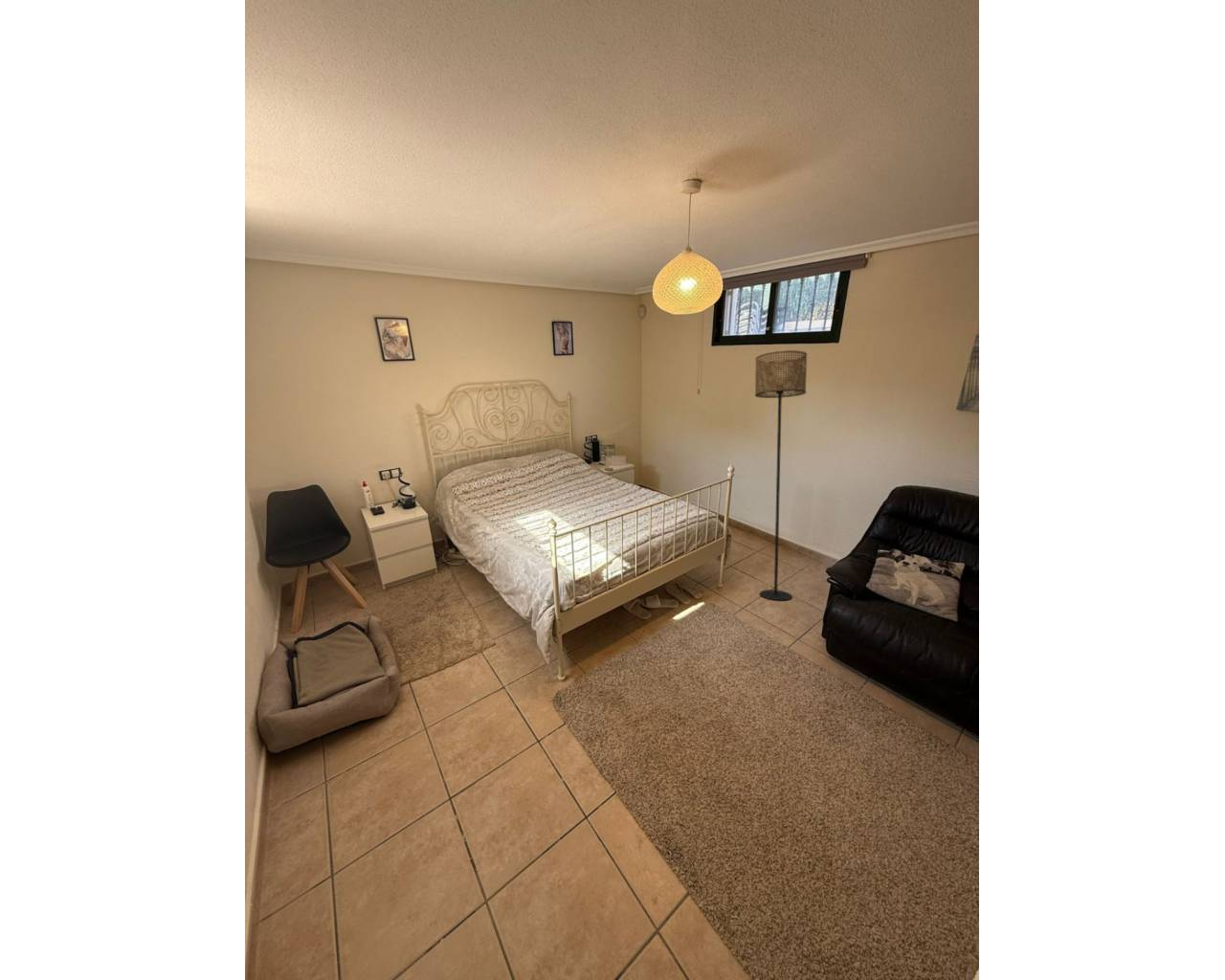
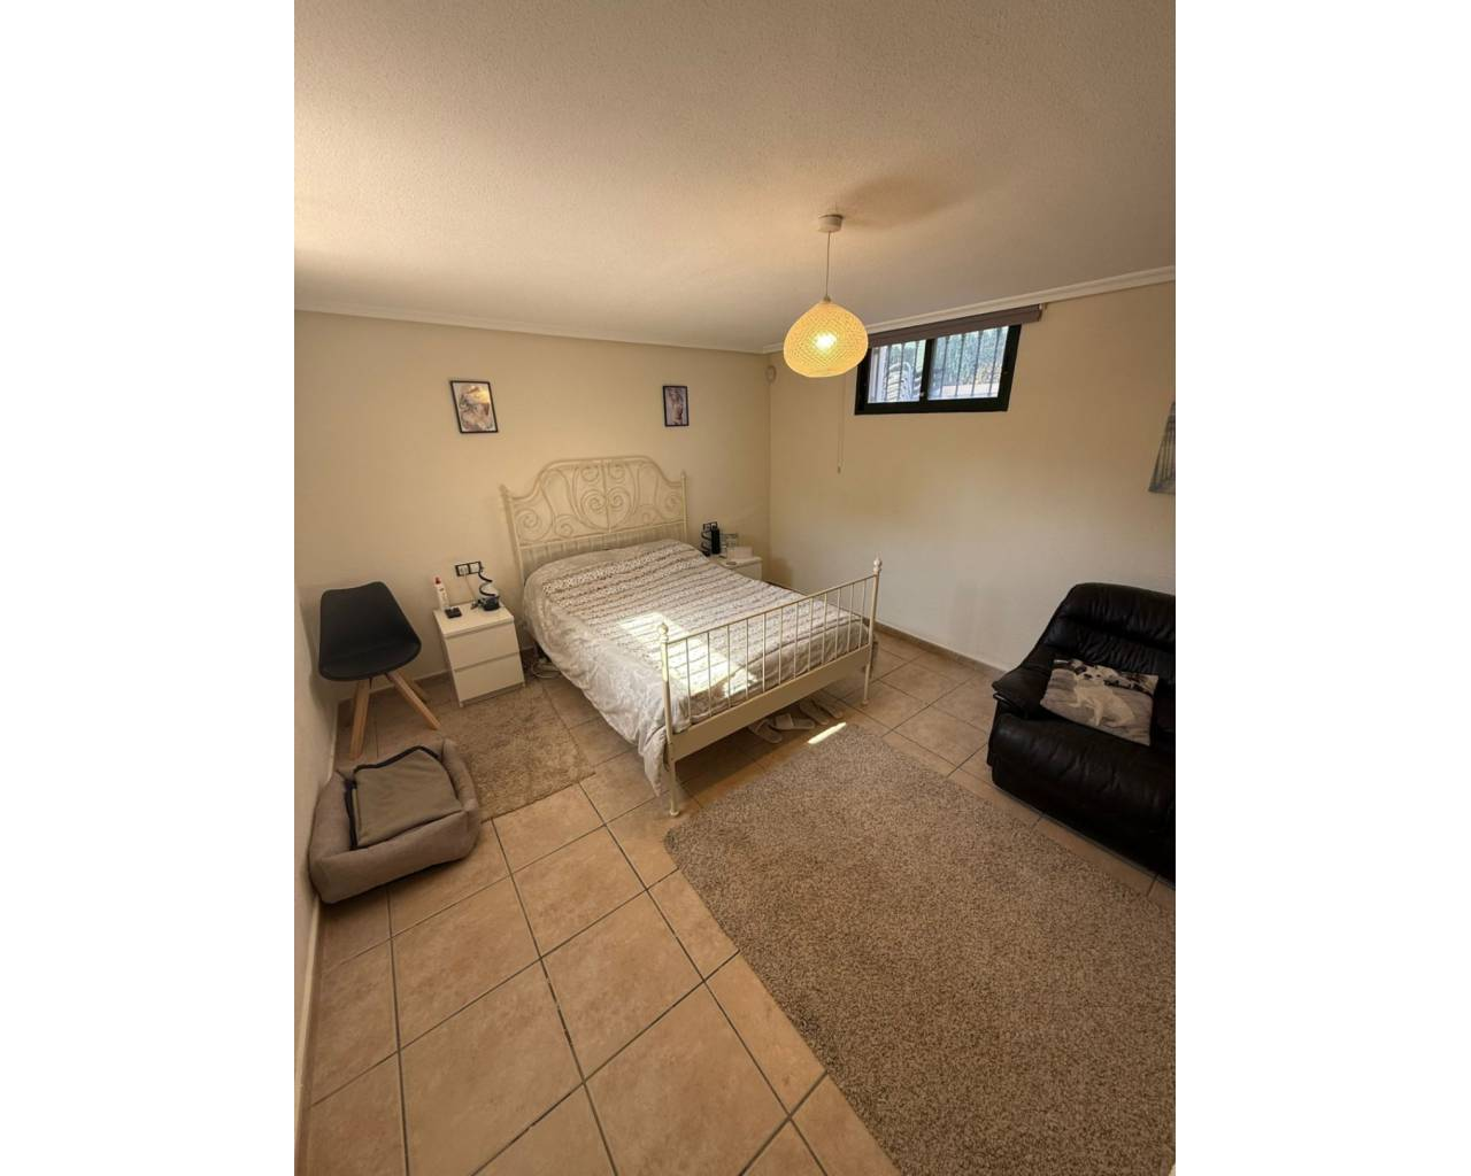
- floor lamp [754,349,808,602]
